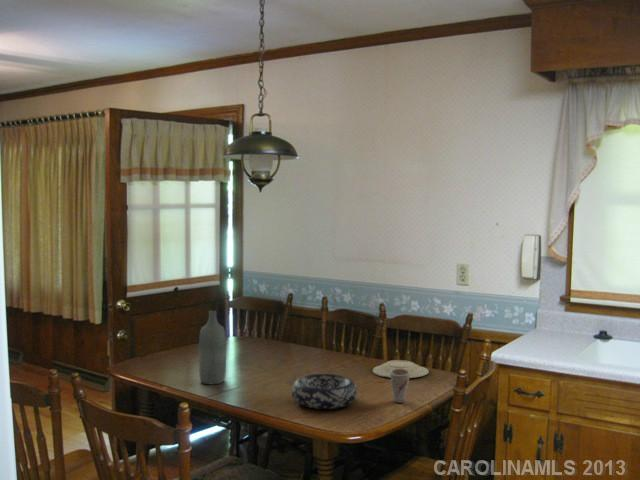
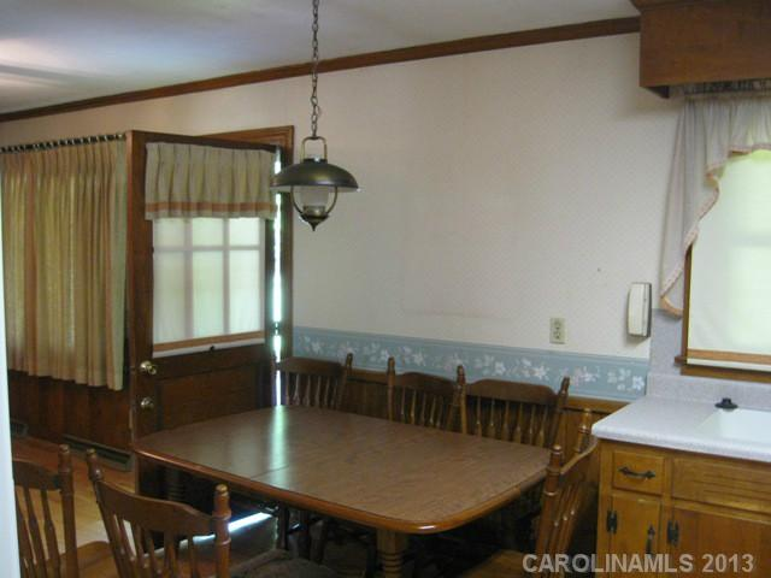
- bottle [198,310,227,385]
- cup [390,368,411,404]
- plate [372,359,430,379]
- decorative bowl [291,373,359,410]
